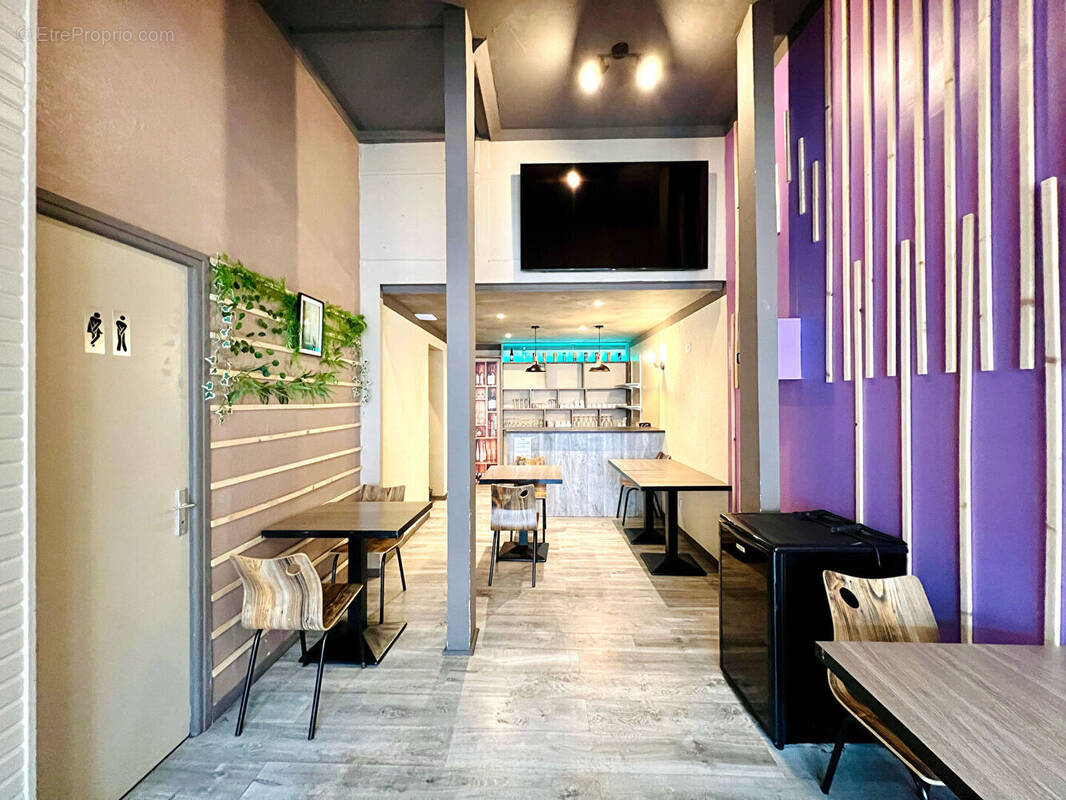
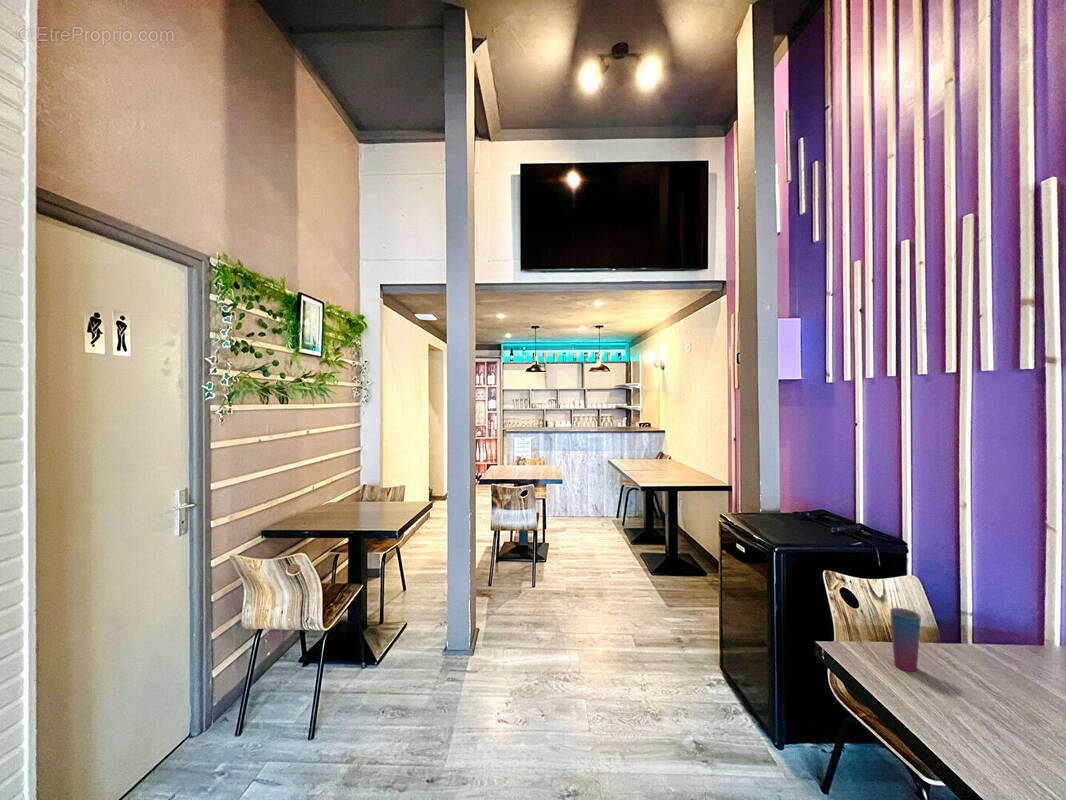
+ cup [889,607,922,672]
